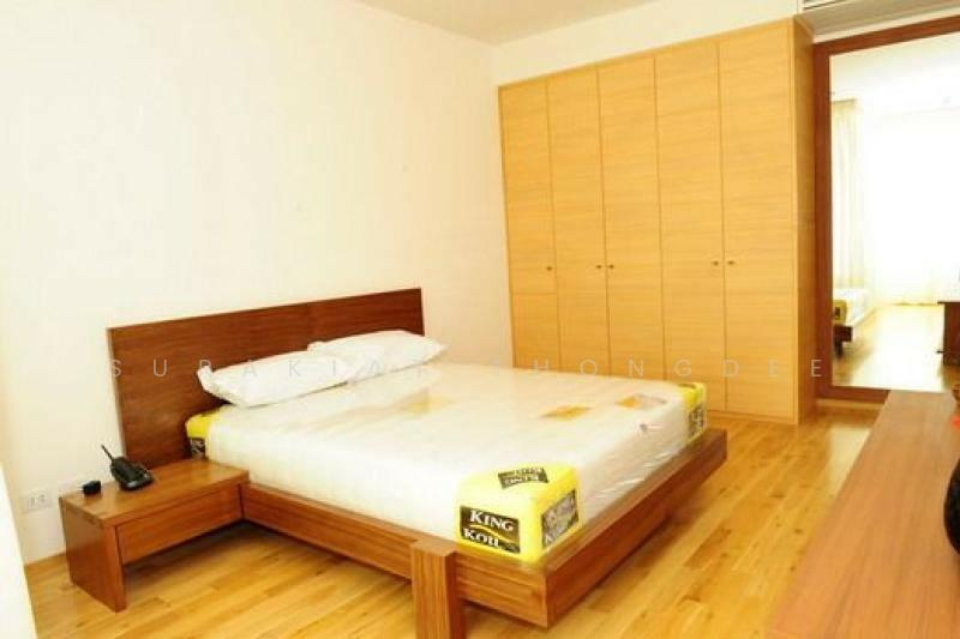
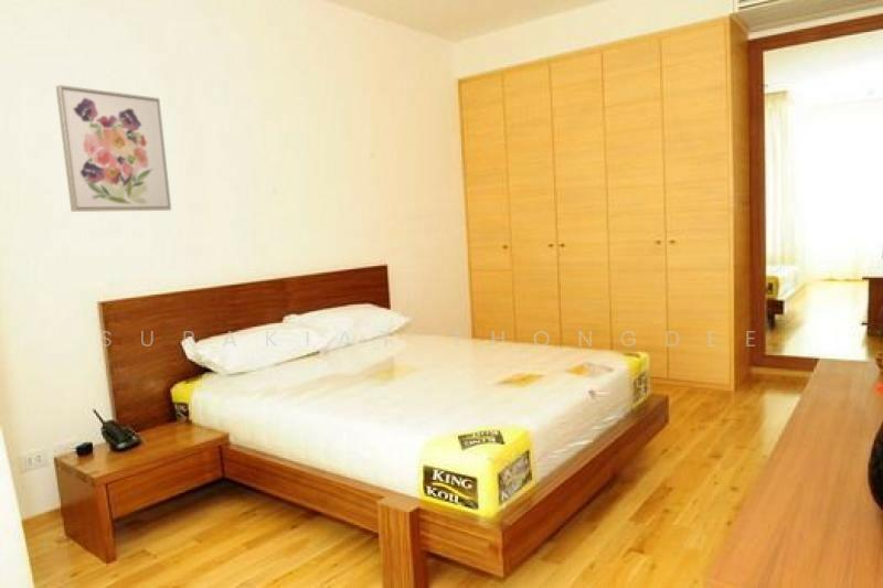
+ wall art [55,84,172,213]
